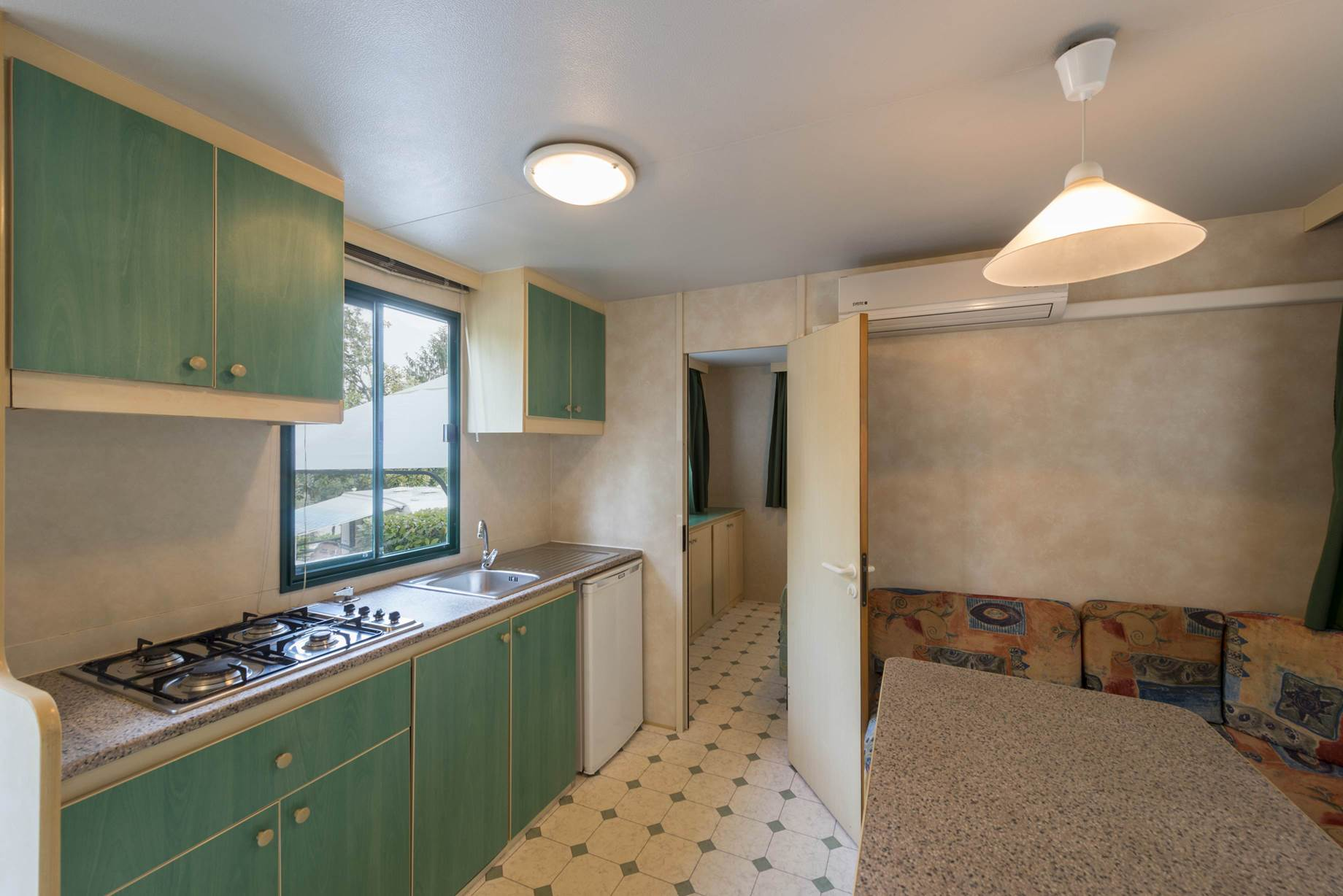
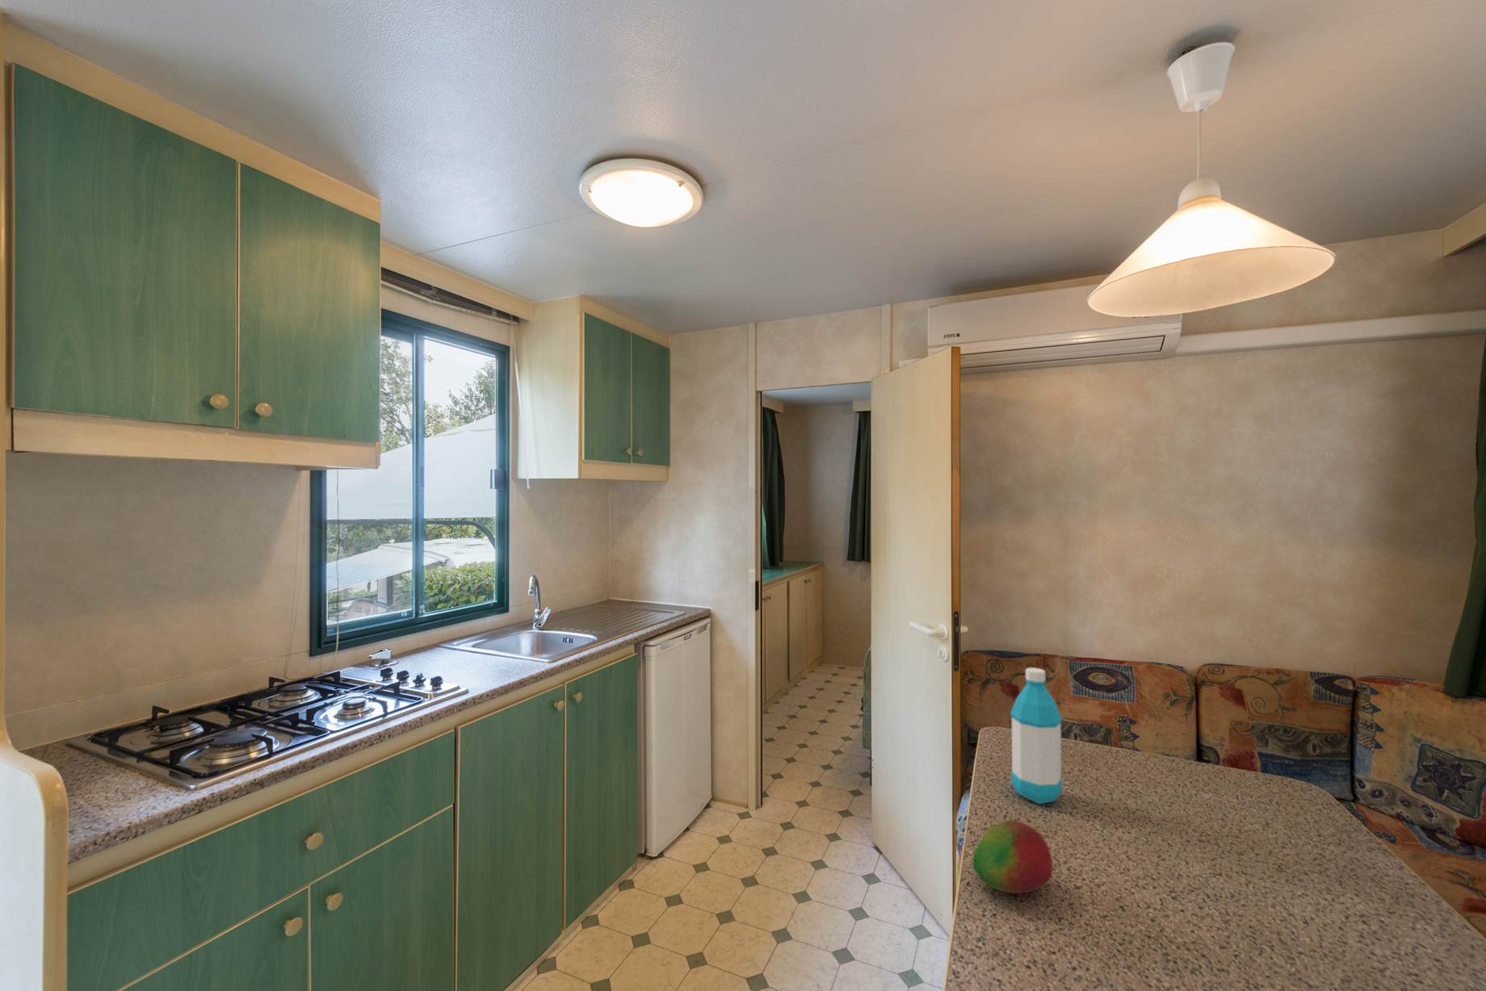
+ fruit [973,820,1054,894]
+ water bottle [1009,667,1063,804]
